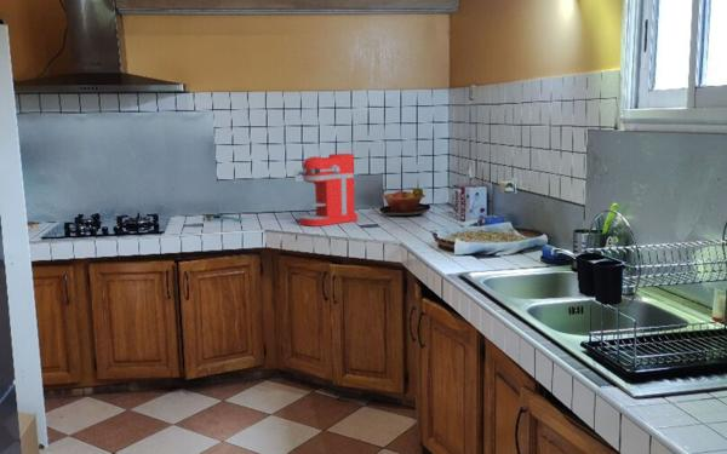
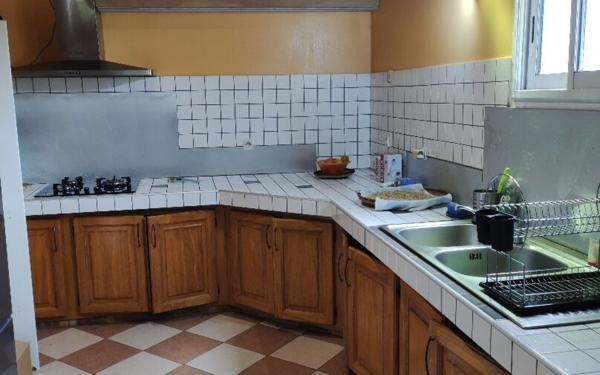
- coffee maker [299,153,359,228]
